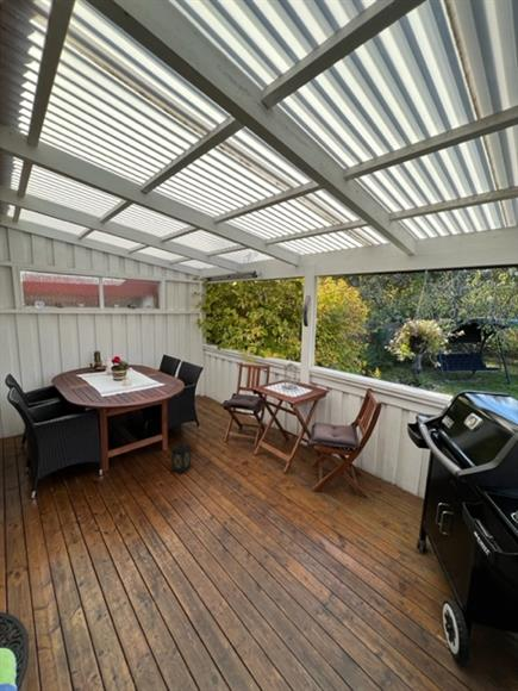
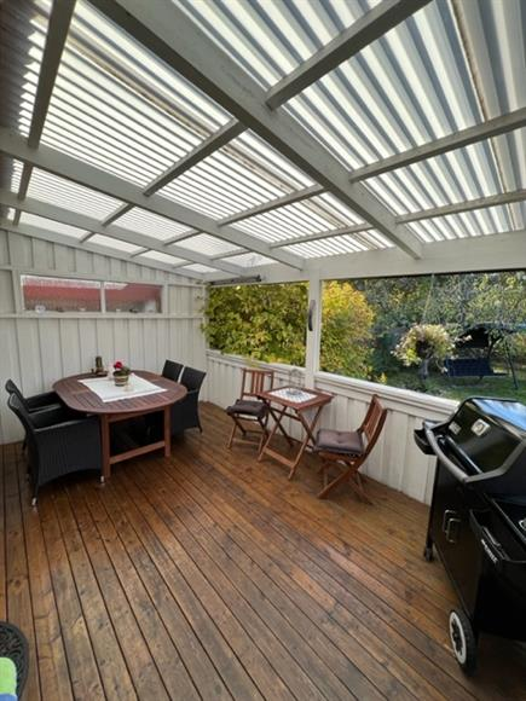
- lantern [169,441,193,475]
